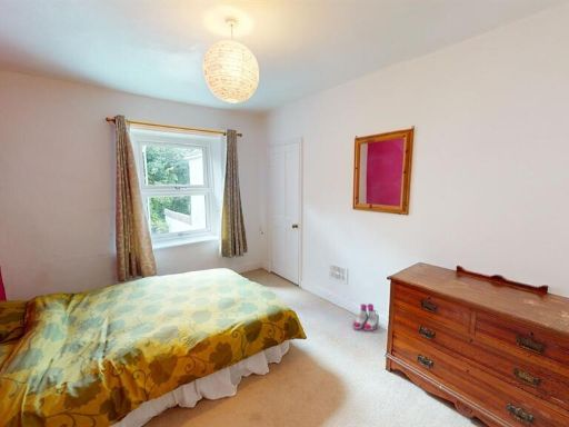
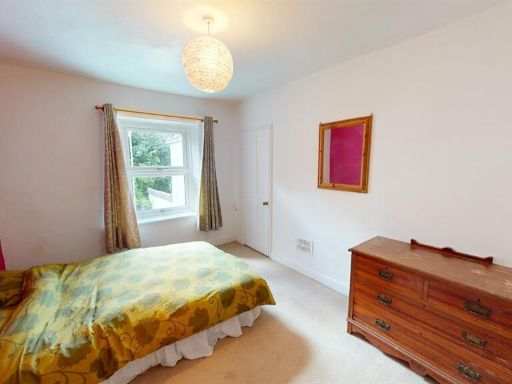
- boots [352,302,380,332]
